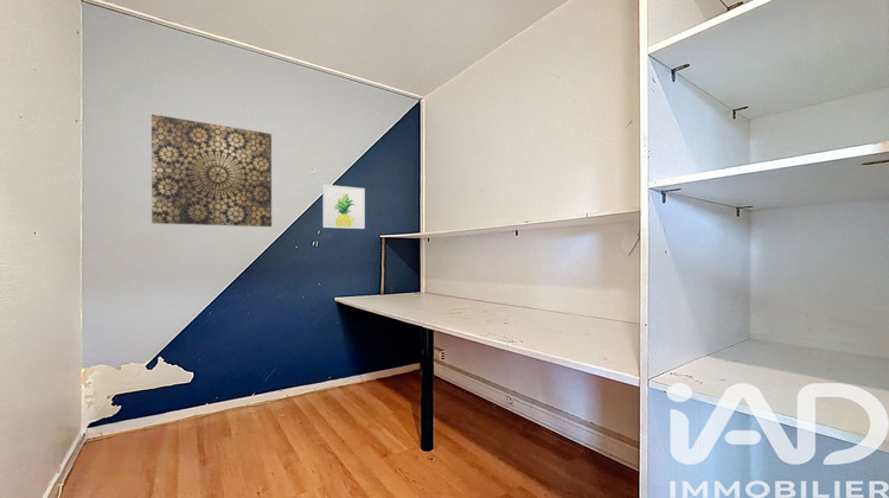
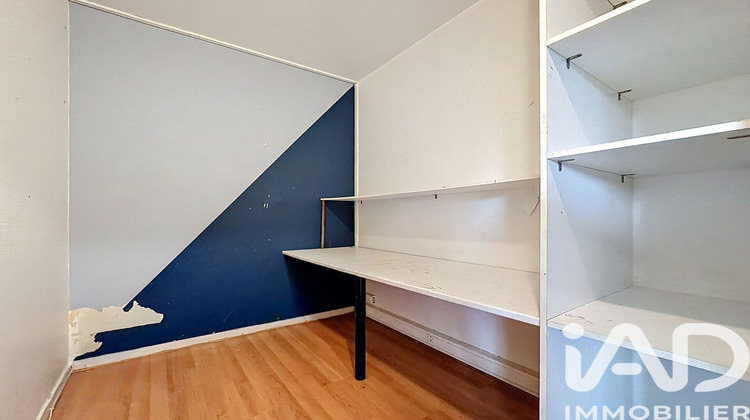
- wall art [151,113,273,228]
- wall art [321,184,366,230]
